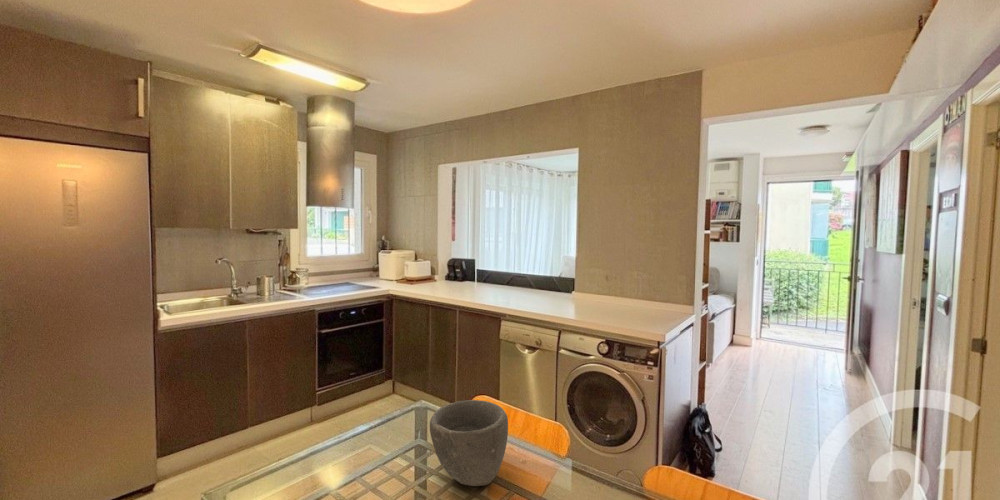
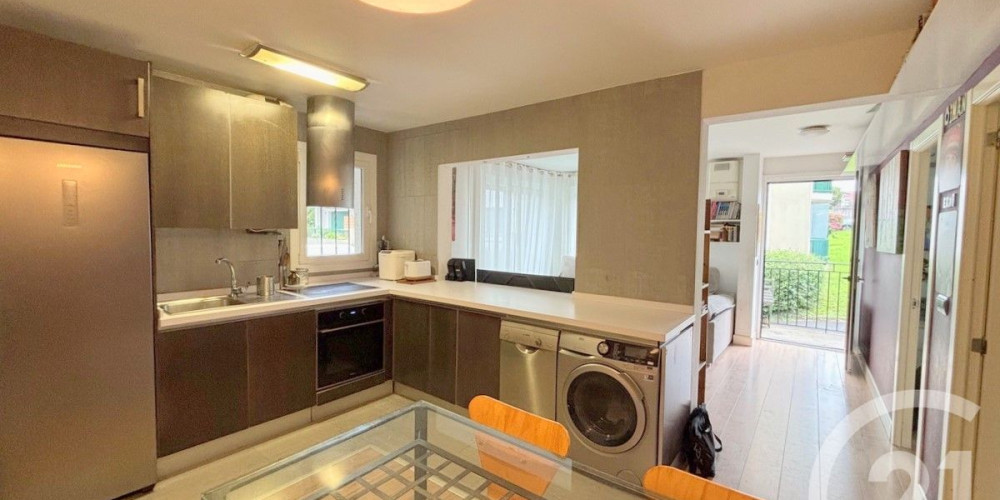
- bowl [429,399,509,487]
